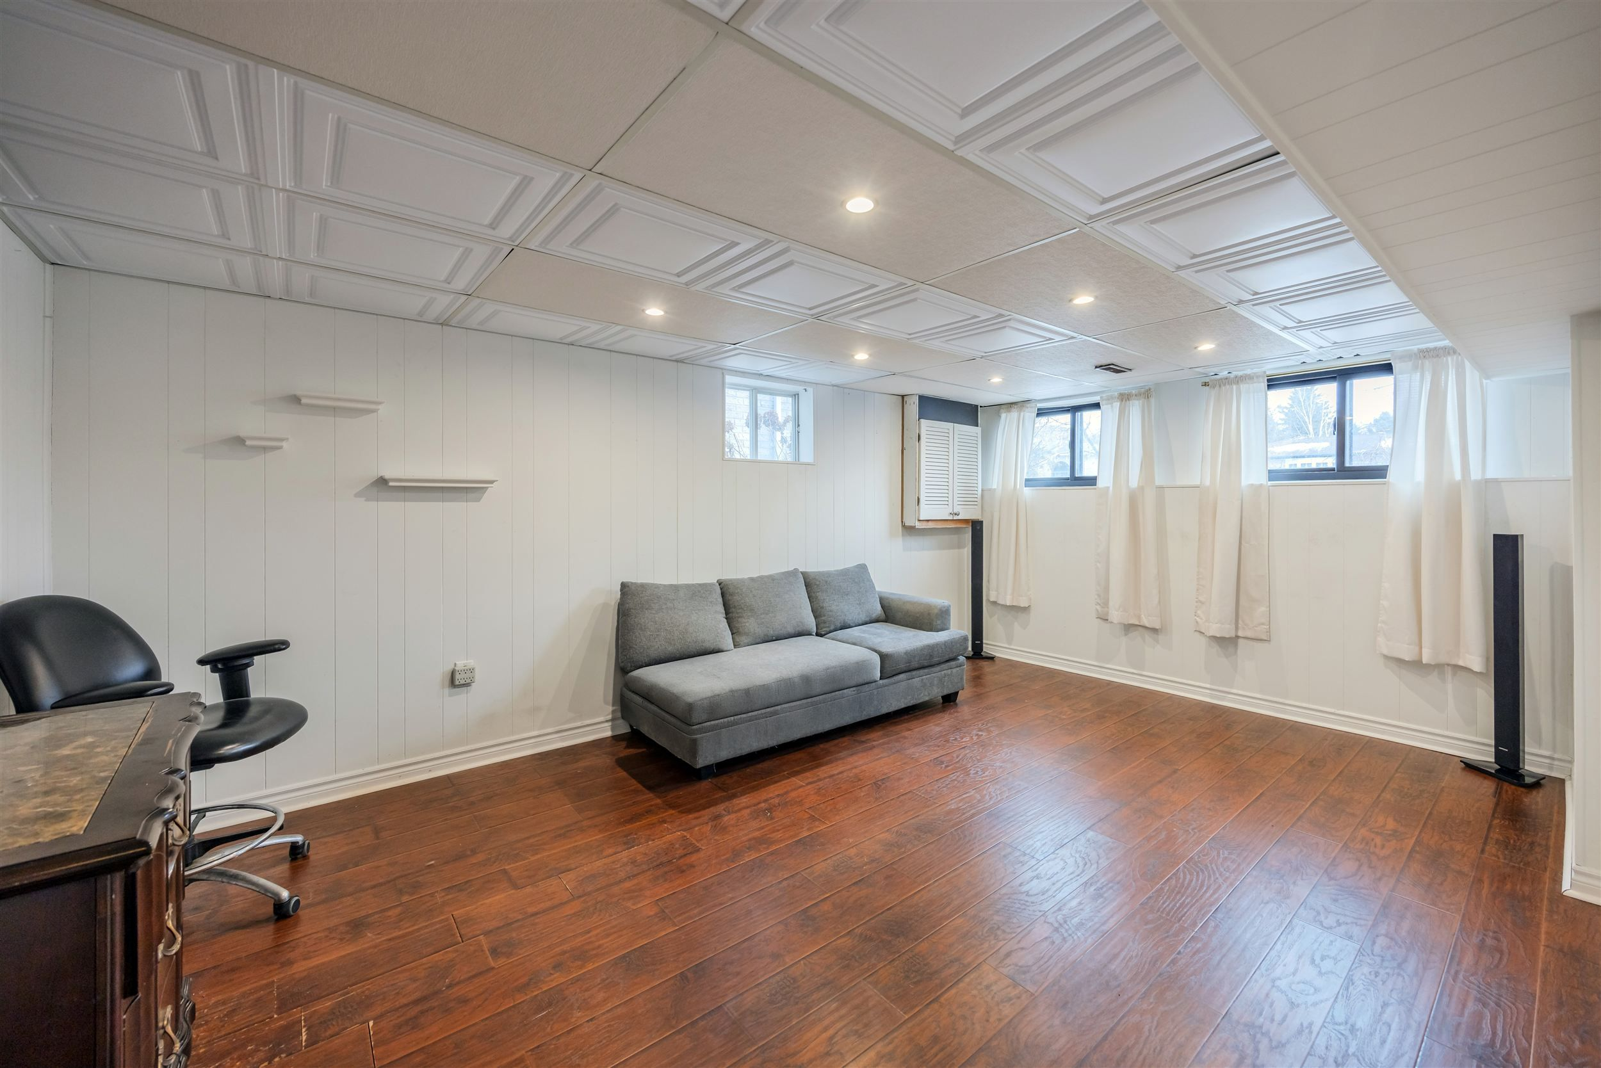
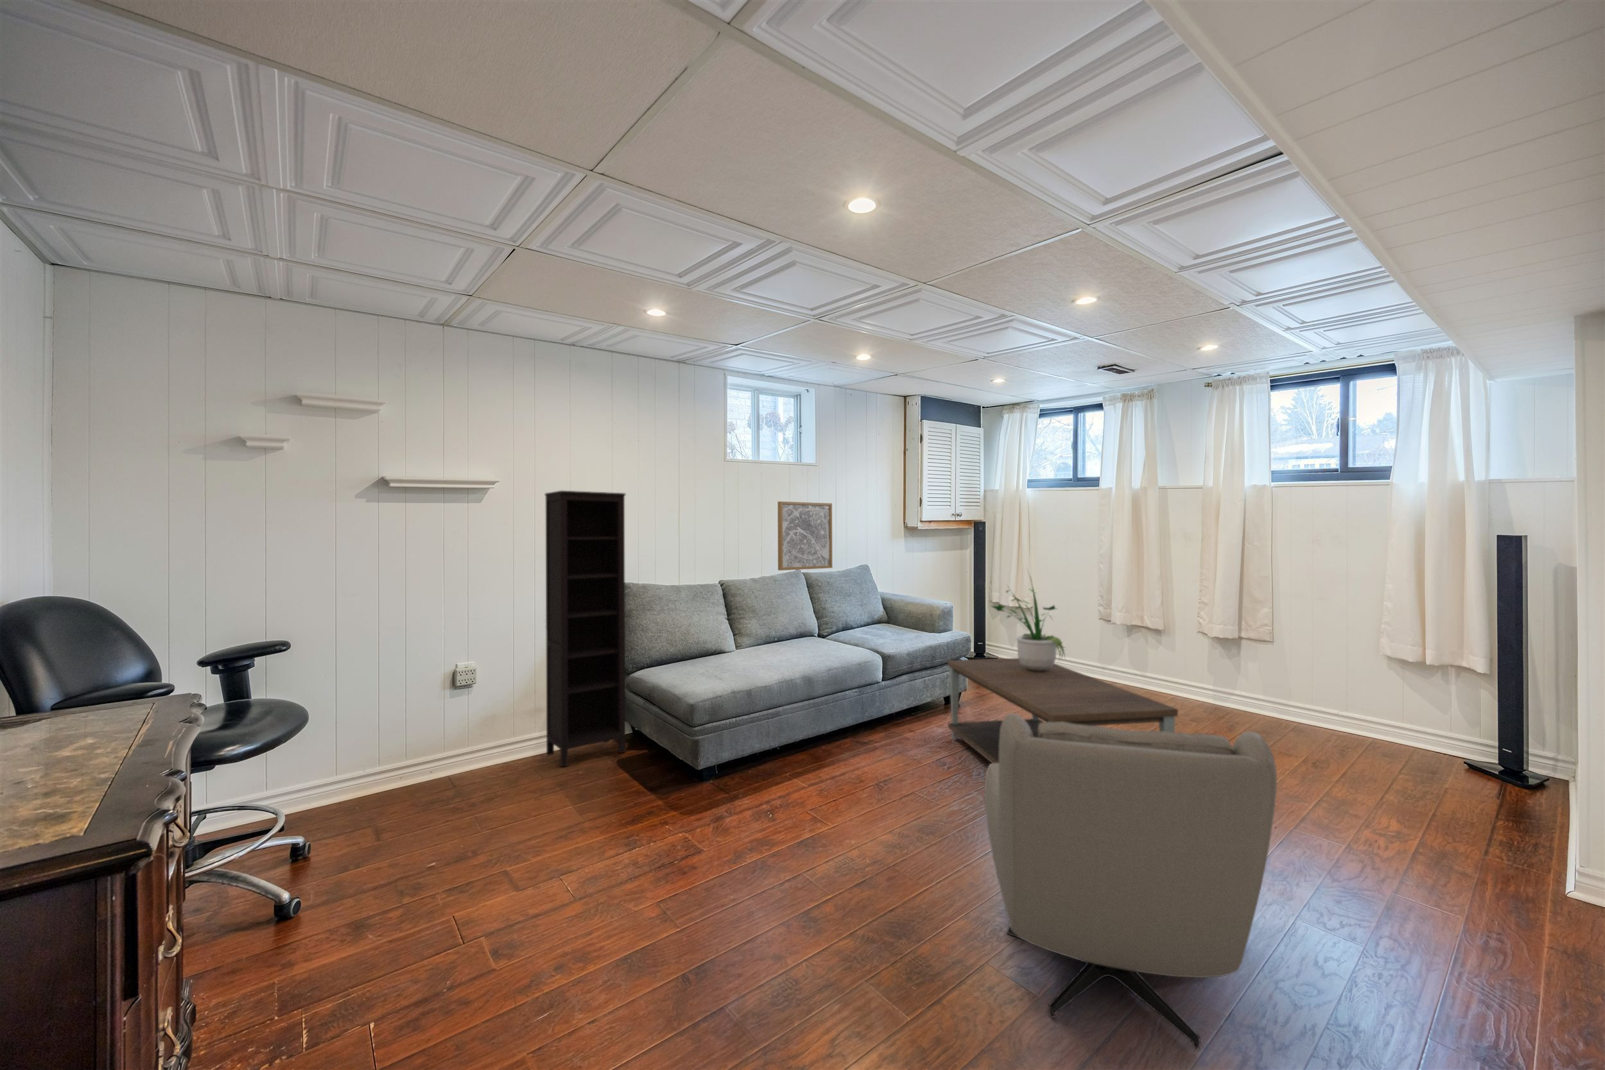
+ potted plant [990,566,1066,671]
+ coffee table [947,658,1178,763]
+ armchair [985,713,1278,1050]
+ bookcase [545,490,626,767]
+ wall art [777,502,833,571]
